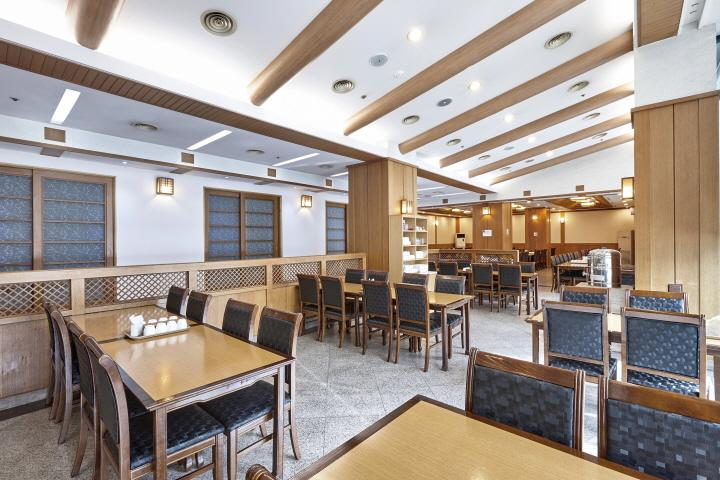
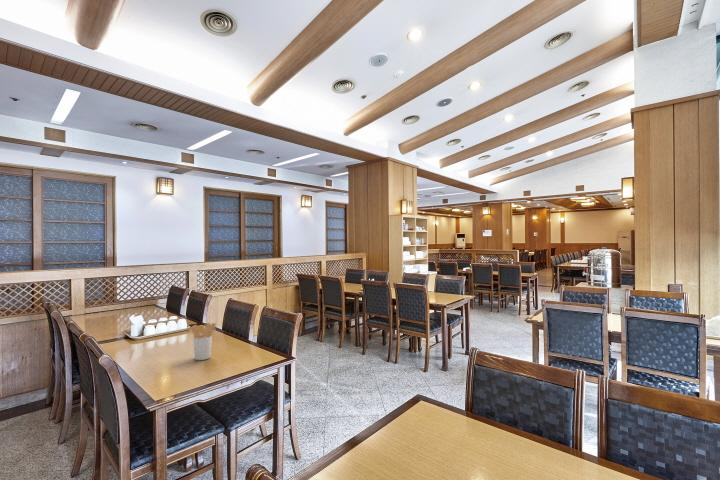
+ utensil holder [191,322,217,361]
